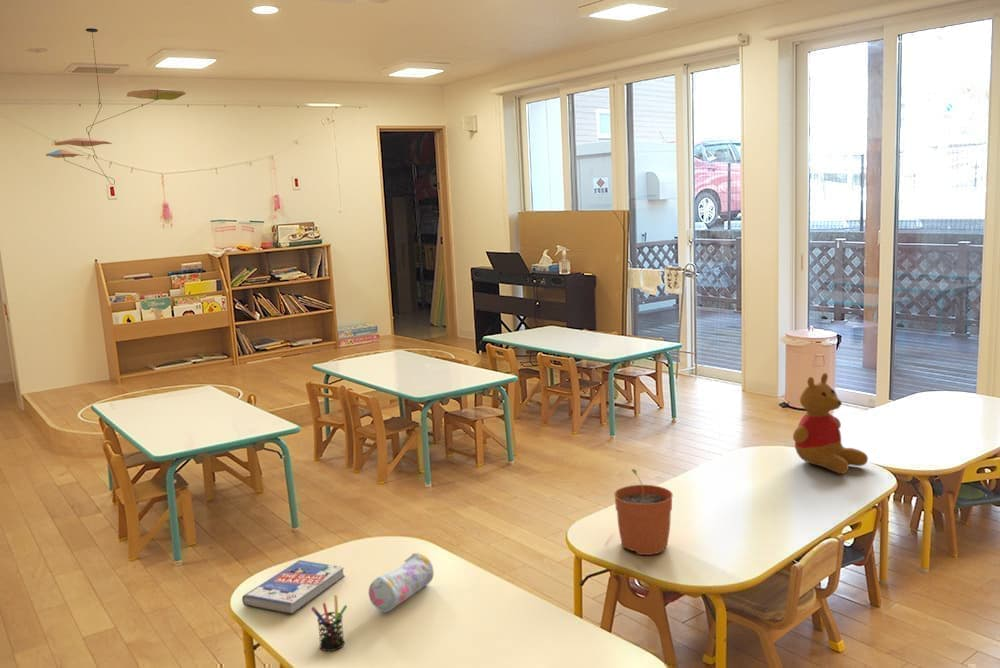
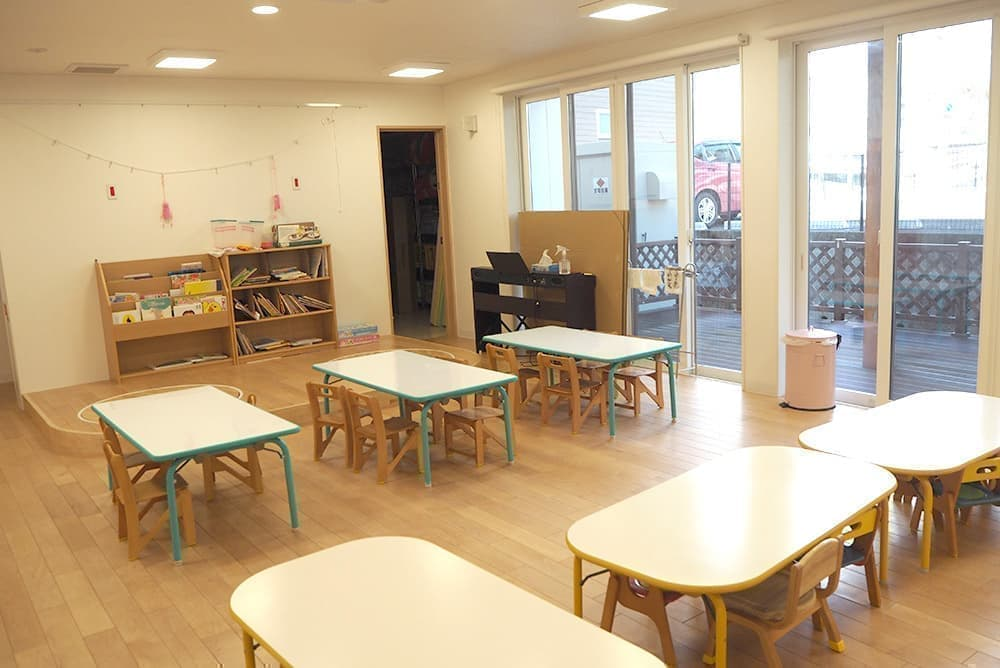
- book [241,559,345,615]
- plant pot [613,468,674,556]
- ceiling mobile [45,27,187,186]
- teddy bear [792,372,869,475]
- pen holder [311,594,348,652]
- pencil case [368,552,435,614]
